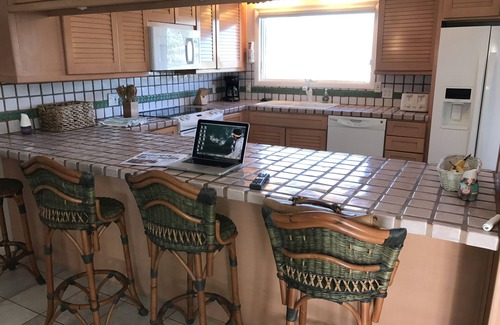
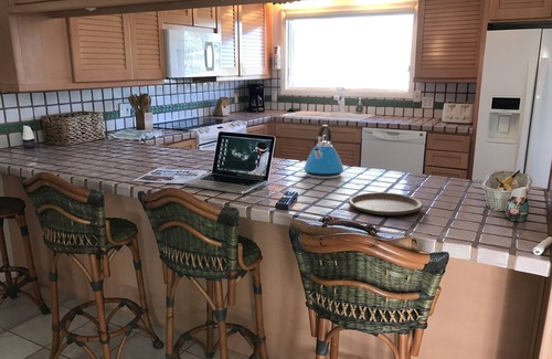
+ kettle [302,124,344,180]
+ plate [348,191,424,217]
